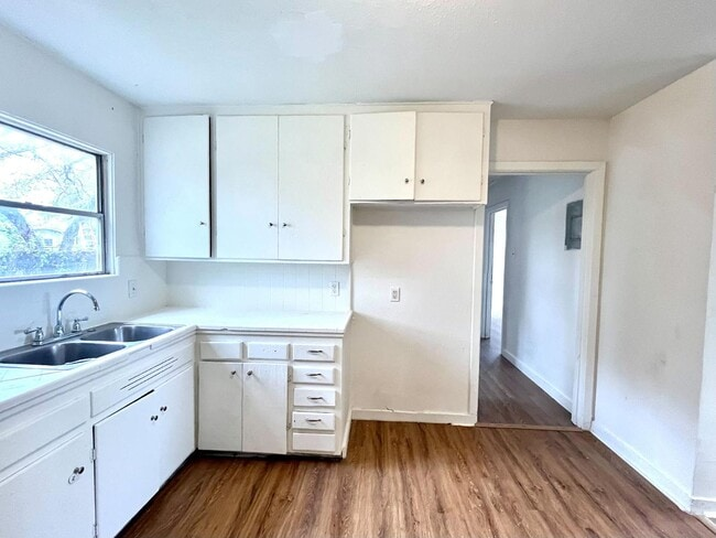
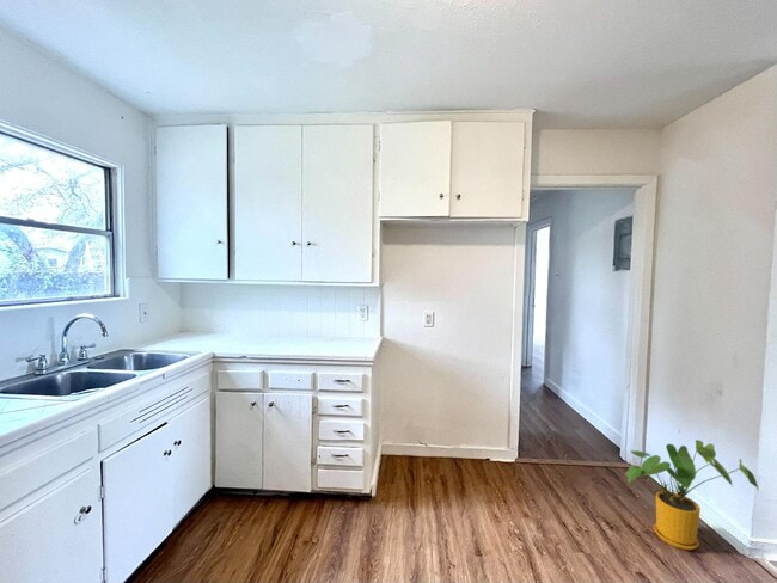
+ house plant [624,438,760,551]
